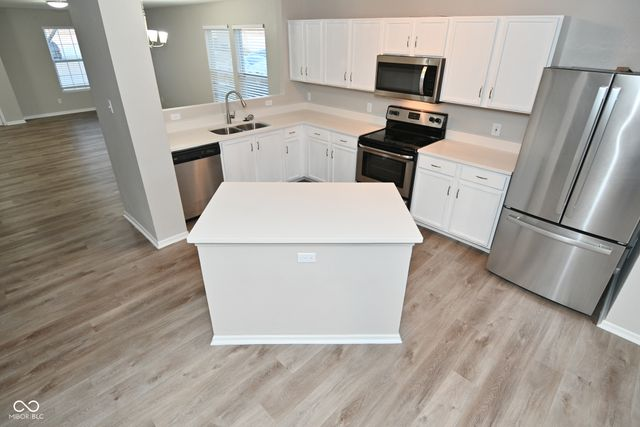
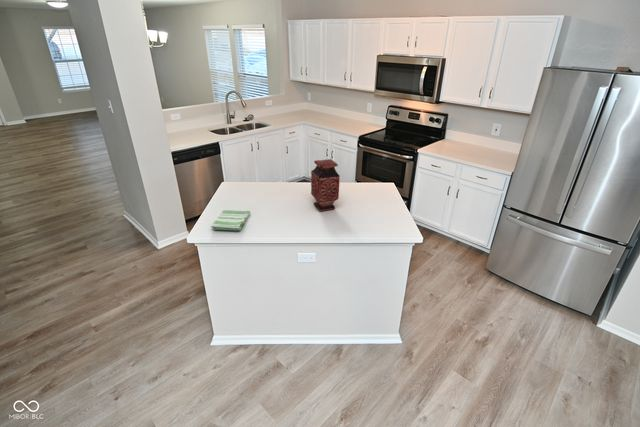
+ dish towel [210,209,251,231]
+ vase [310,158,341,212]
